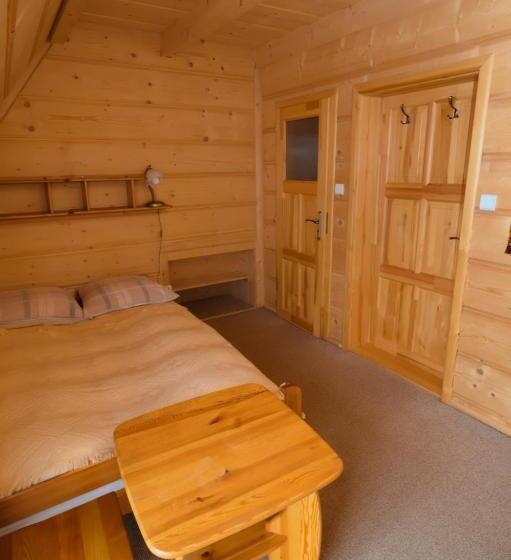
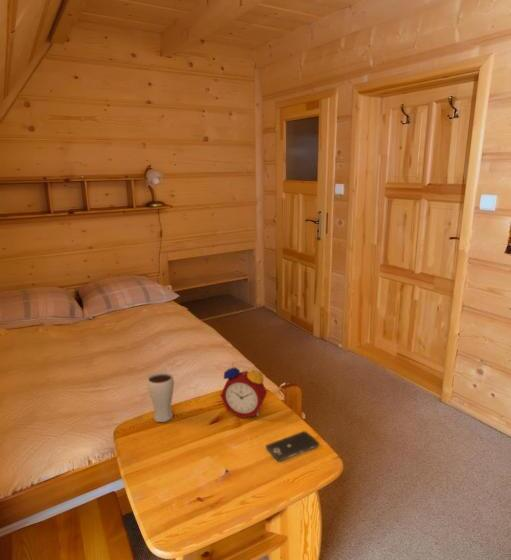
+ alarm clock [220,359,268,419]
+ drinking glass [146,371,175,423]
+ smartphone [265,430,320,462]
